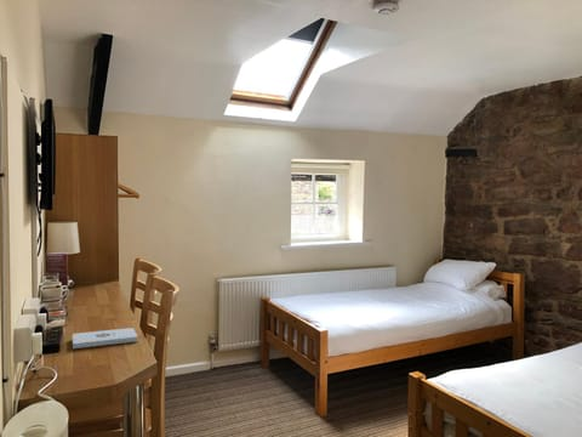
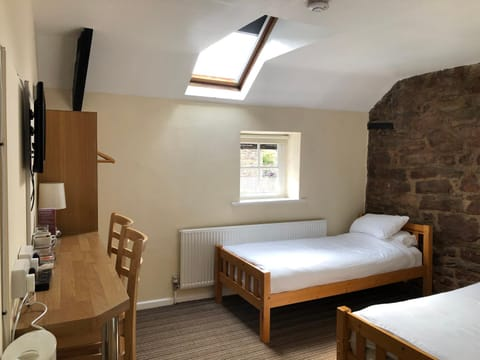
- notepad [72,327,139,350]
